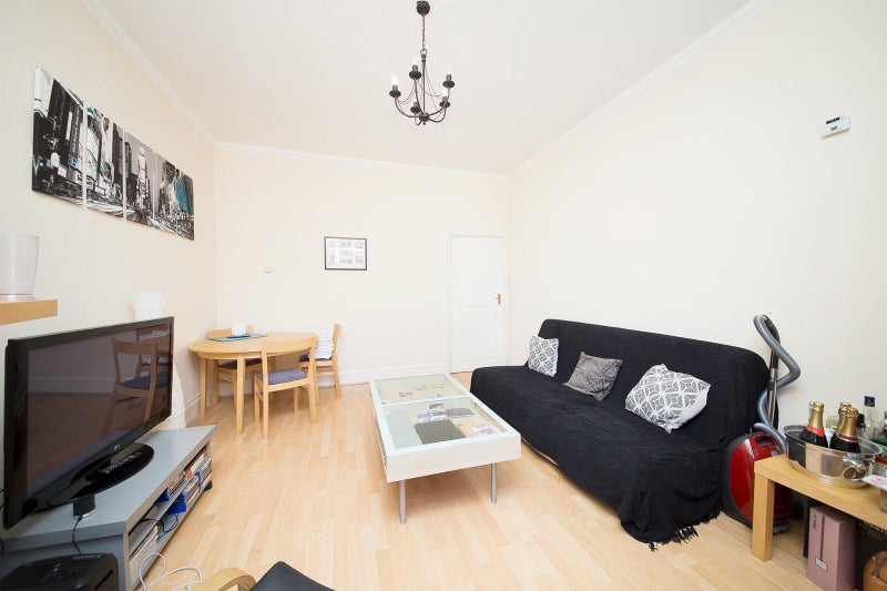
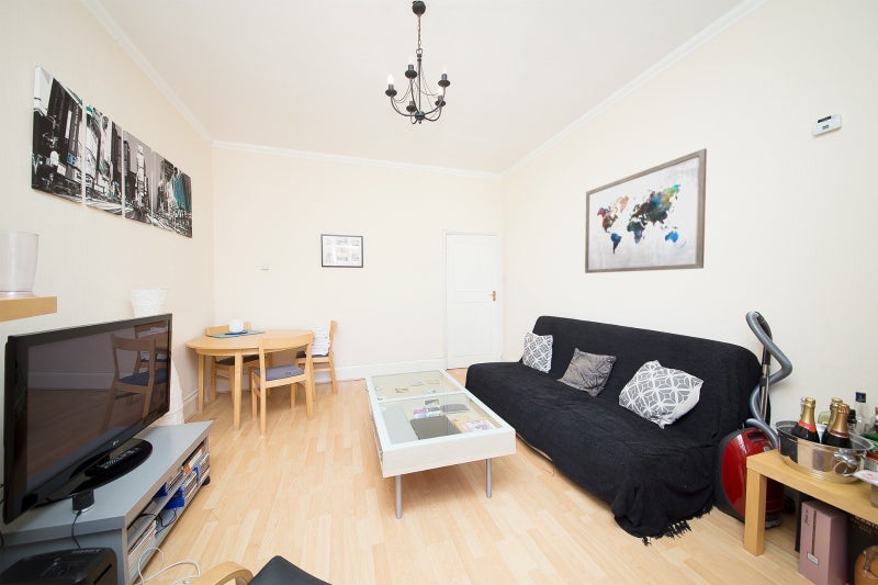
+ wall art [584,147,708,274]
